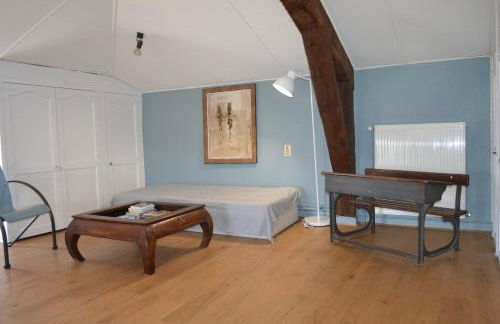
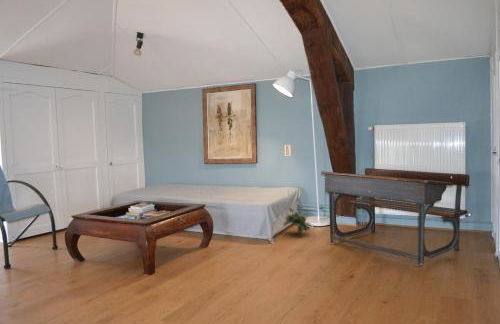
+ flowering plant [282,206,312,234]
